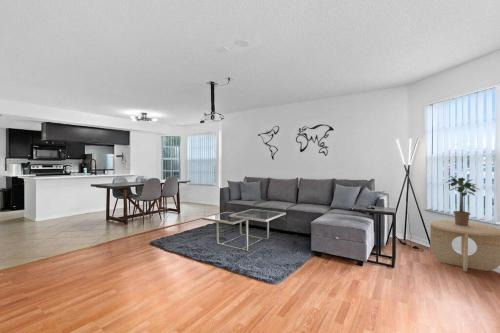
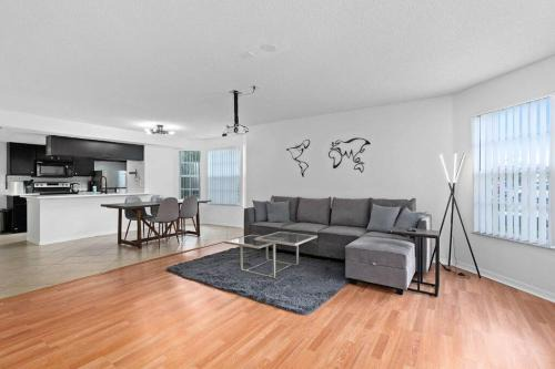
- potted plant [444,174,481,226]
- side table [429,219,500,273]
